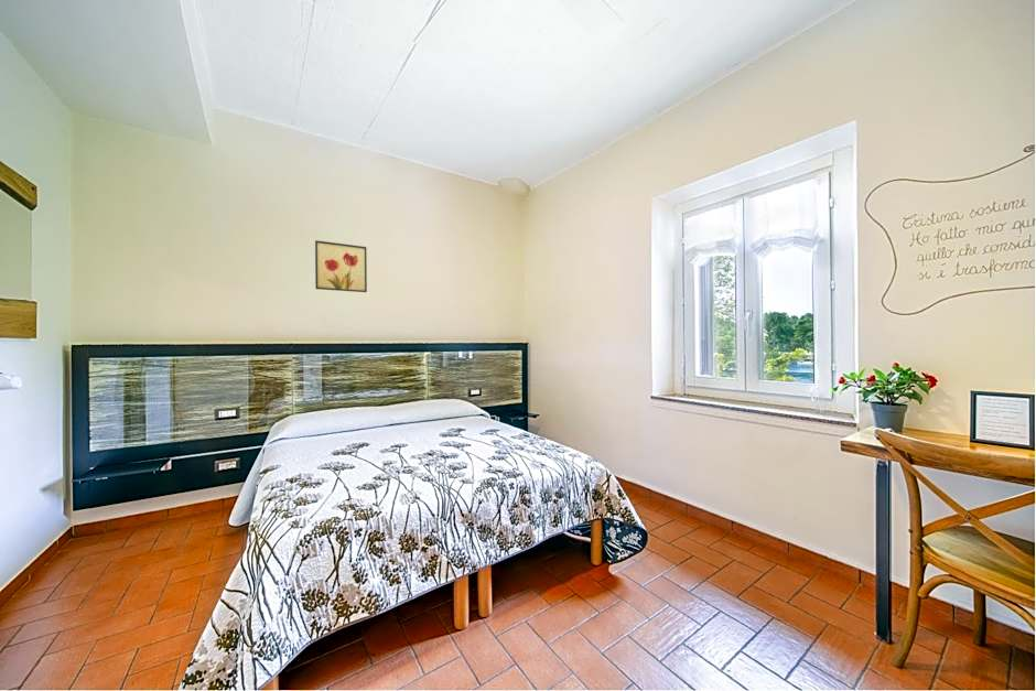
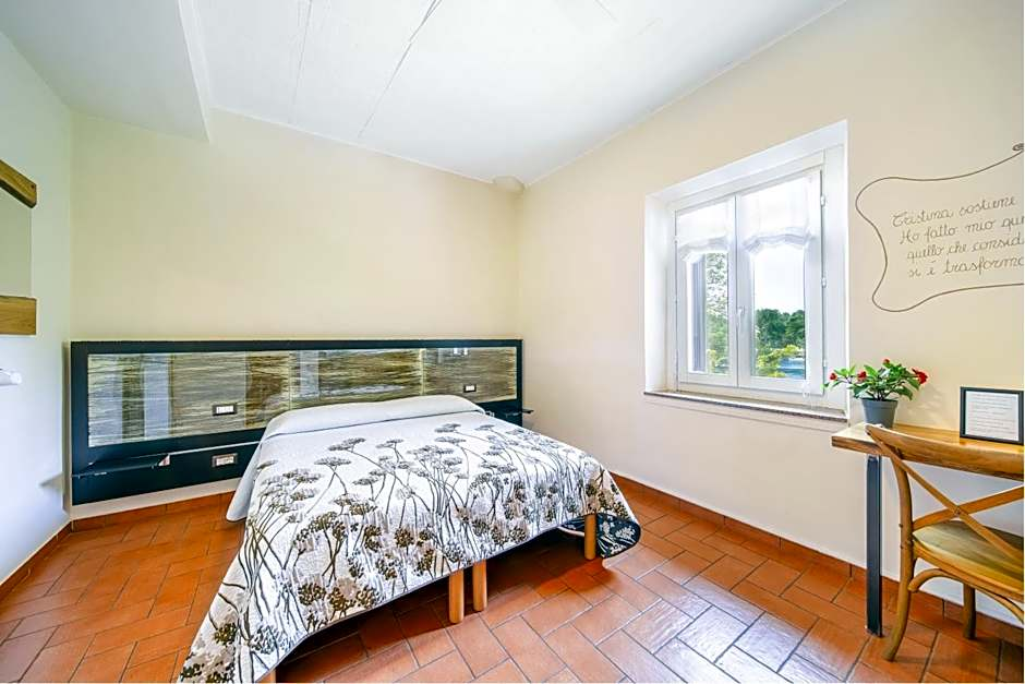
- wall art [314,239,368,293]
